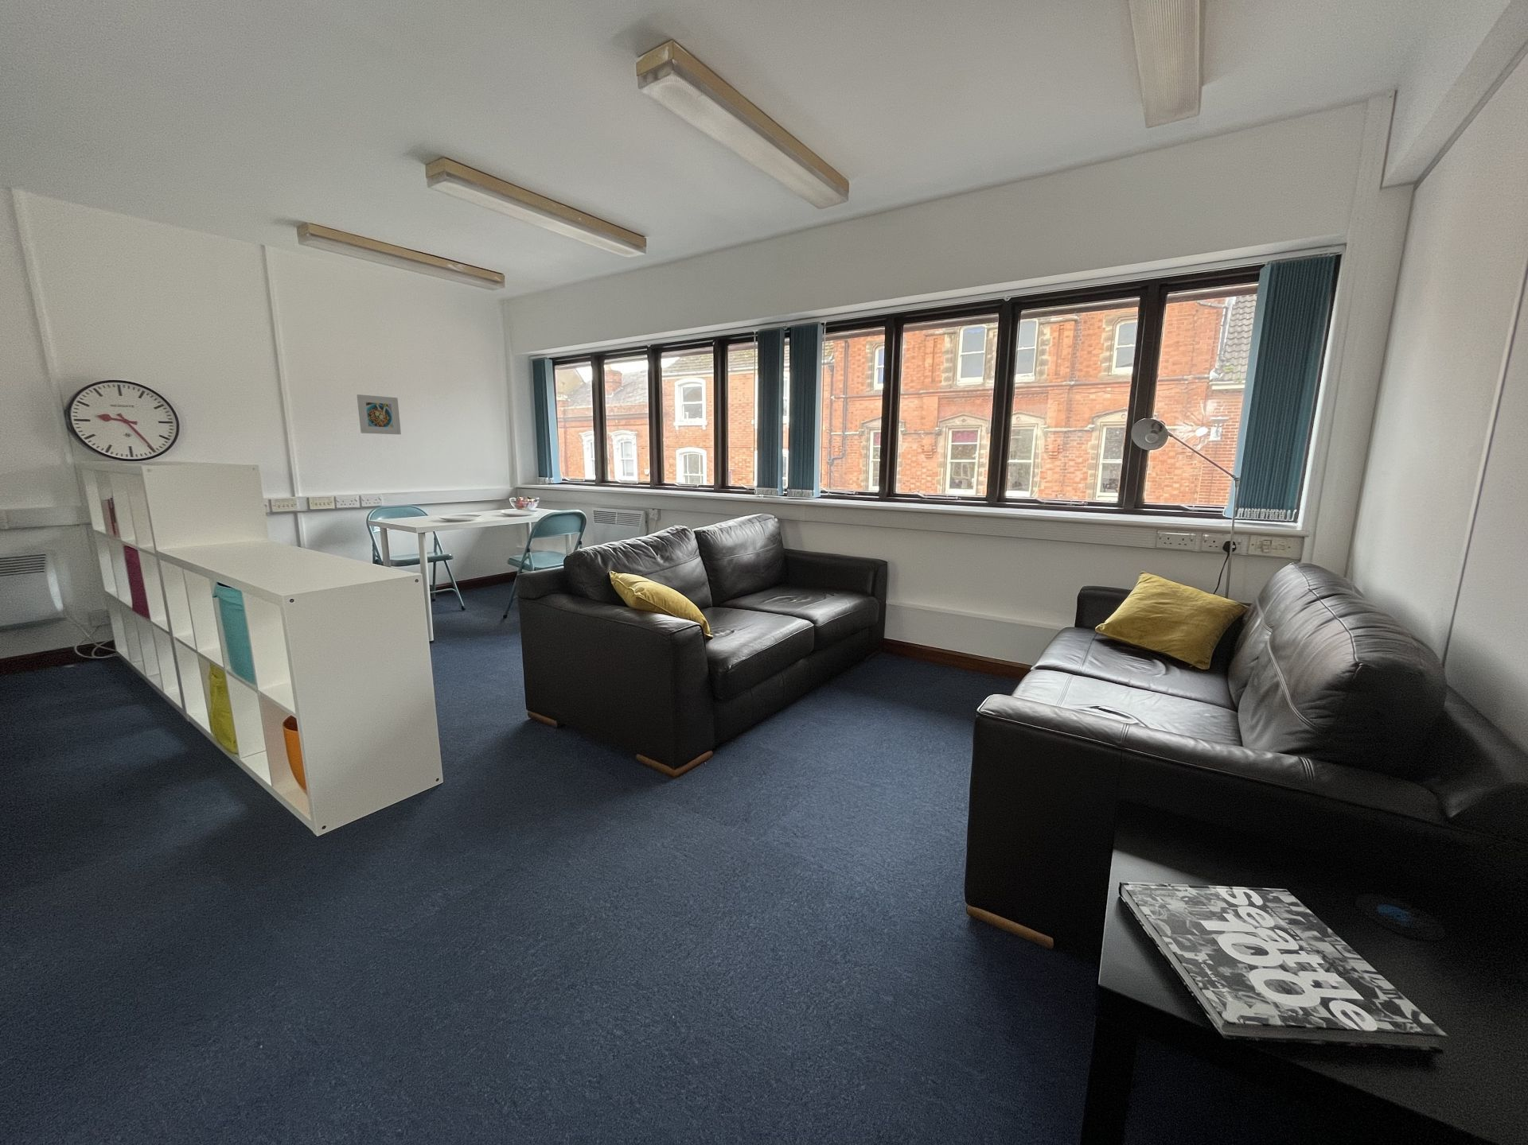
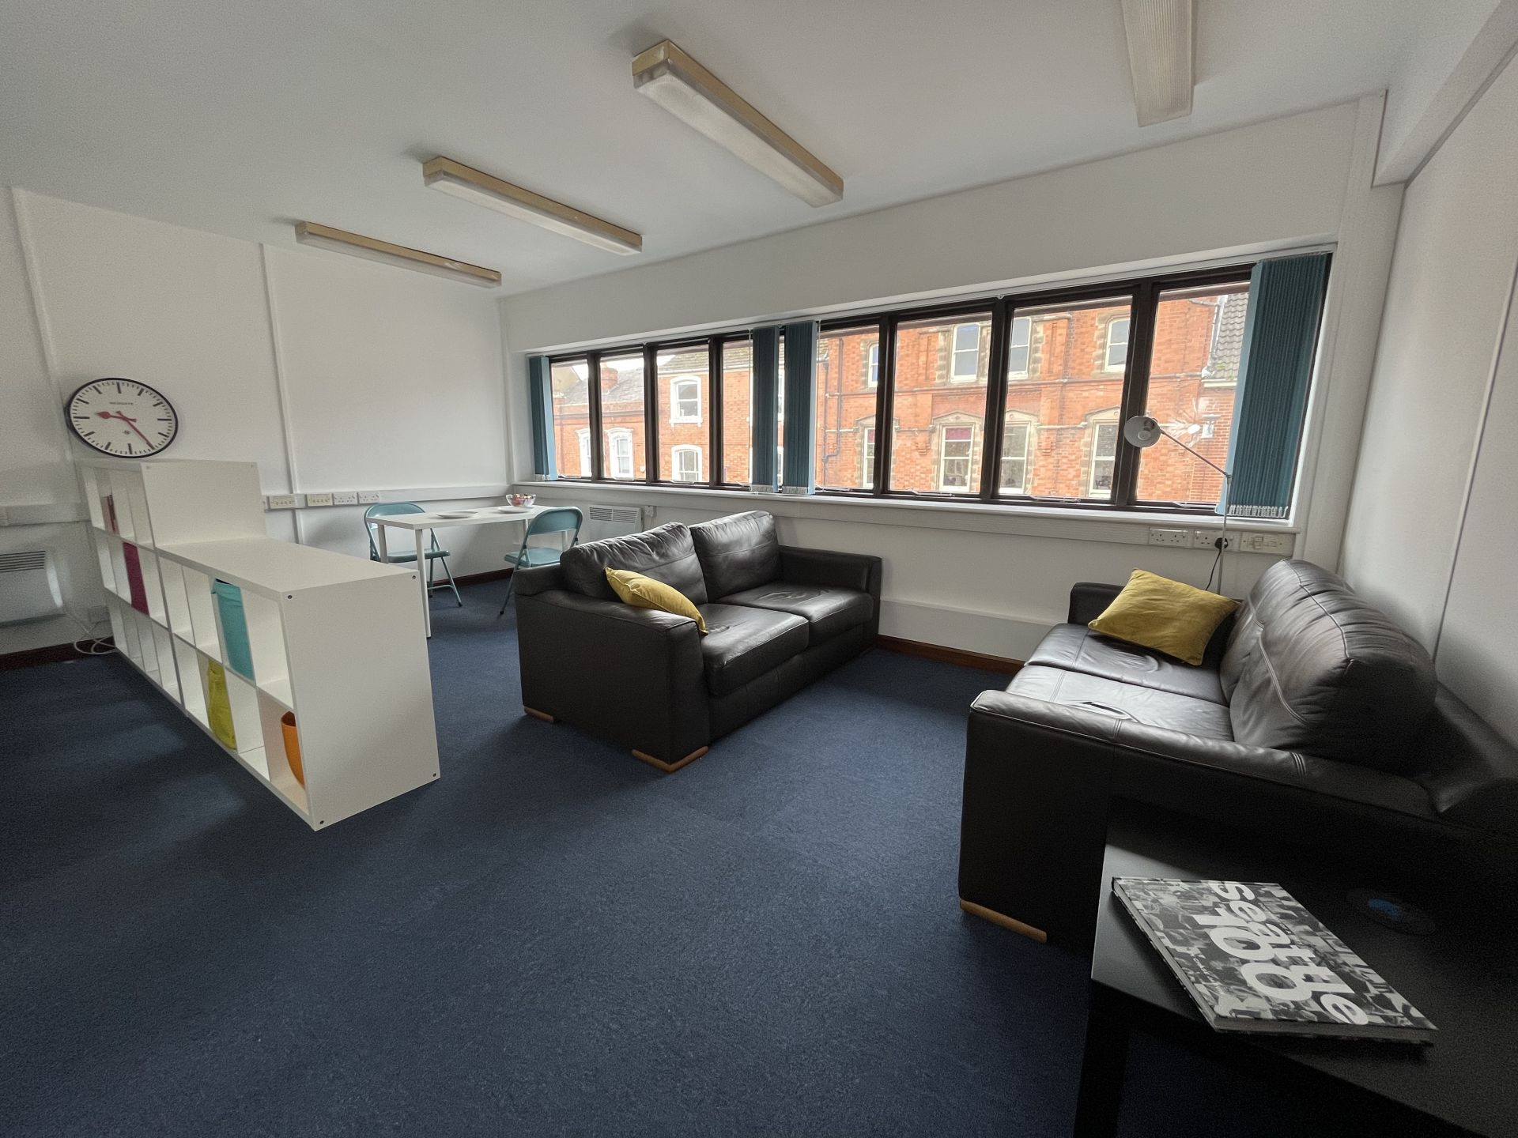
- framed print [356,393,402,435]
